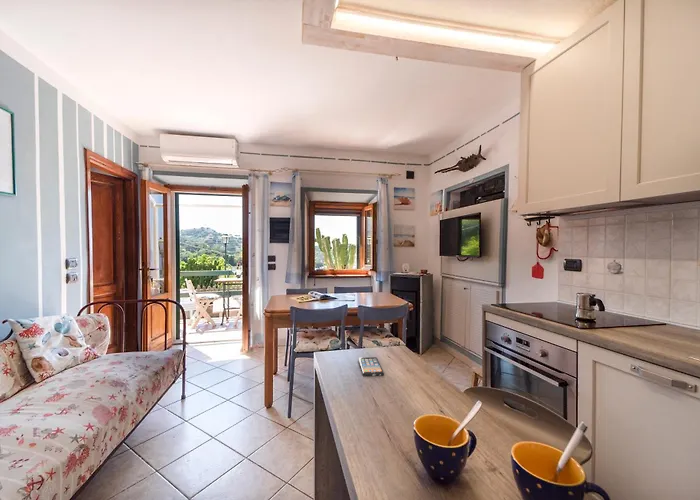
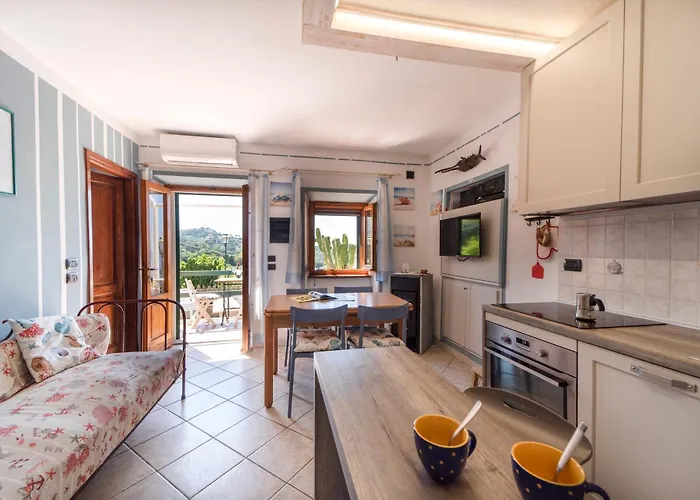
- smartphone [358,356,385,377]
